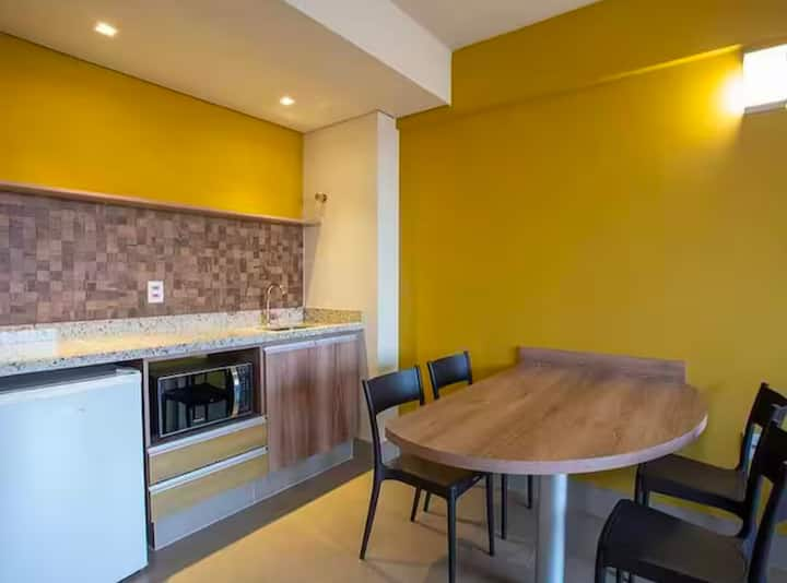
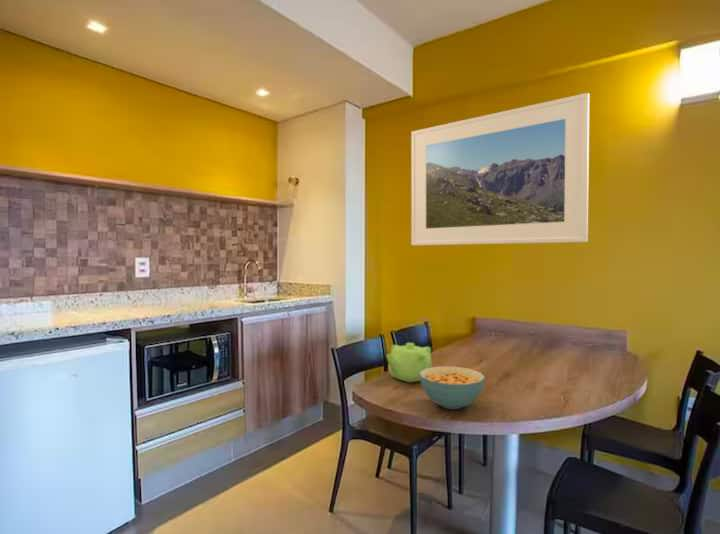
+ teapot [385,342,433,383]
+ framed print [410,92,591,246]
+ cereal bowl [419,365,486,410]
